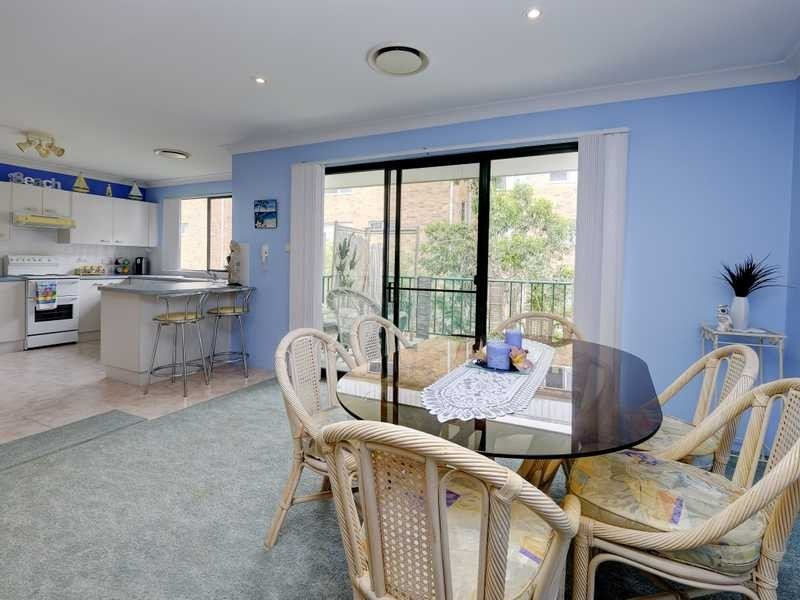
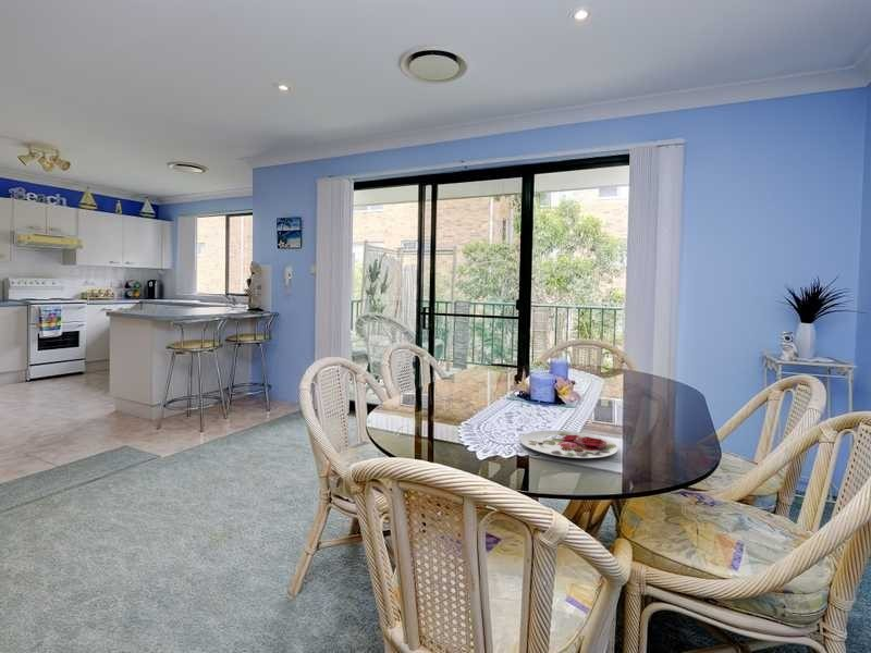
+ plate [519,430,619,459]
